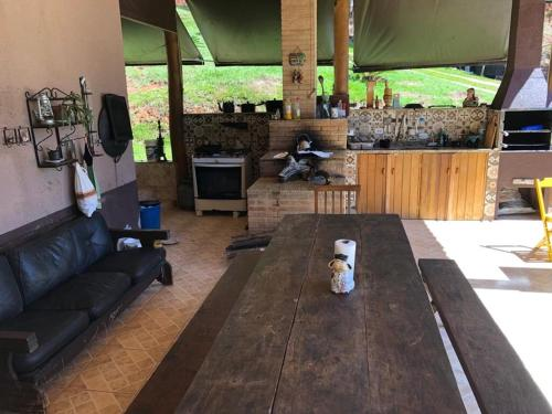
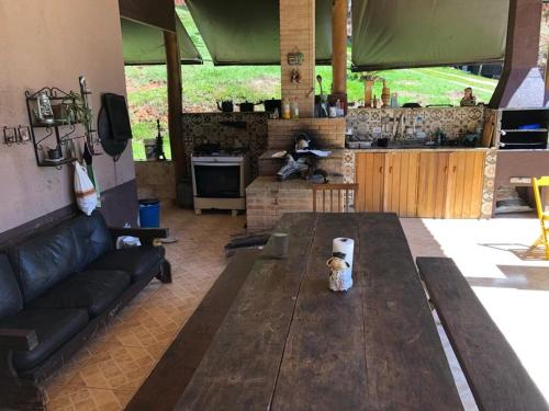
+ cup [271,230,291,260]
